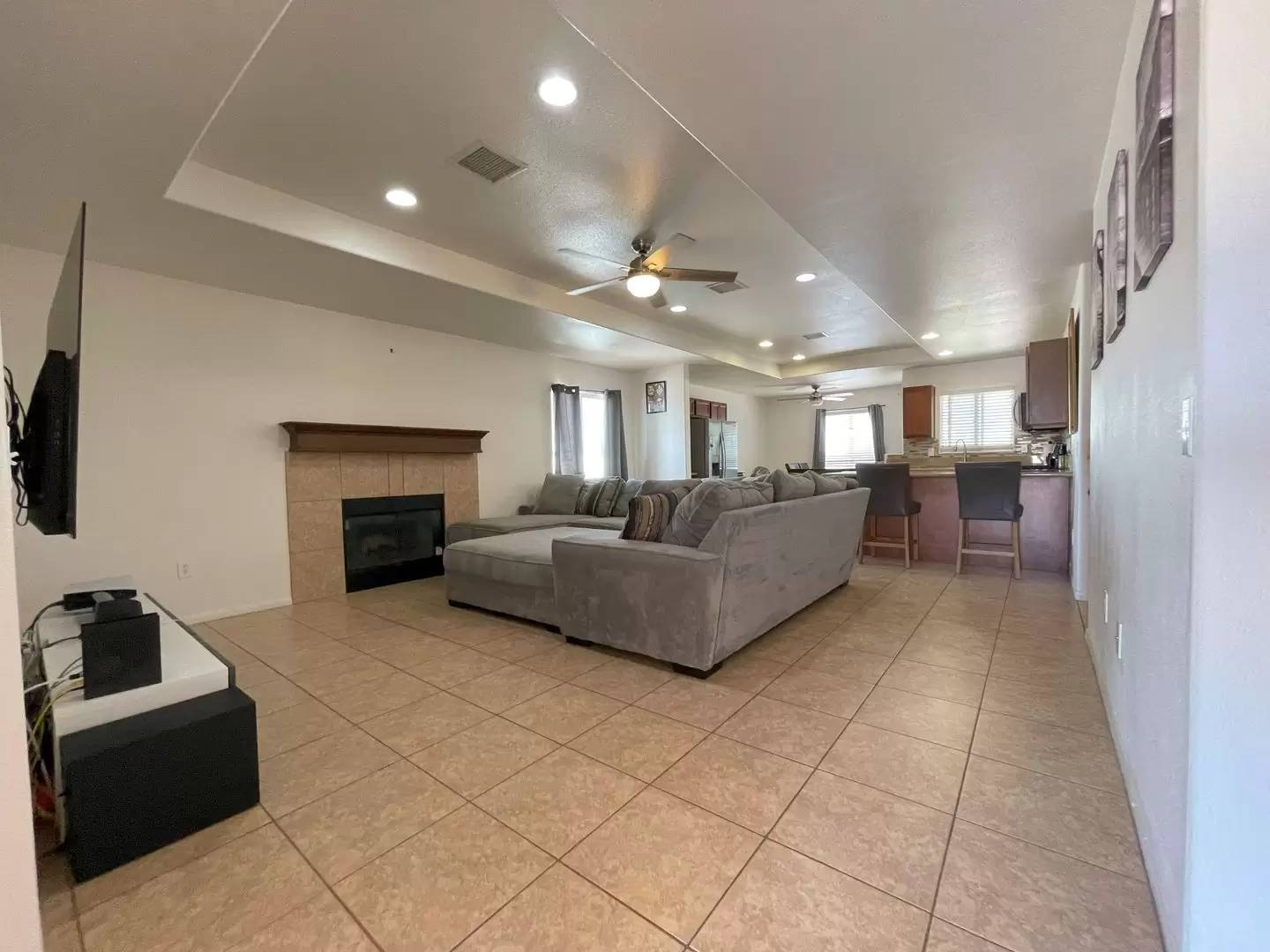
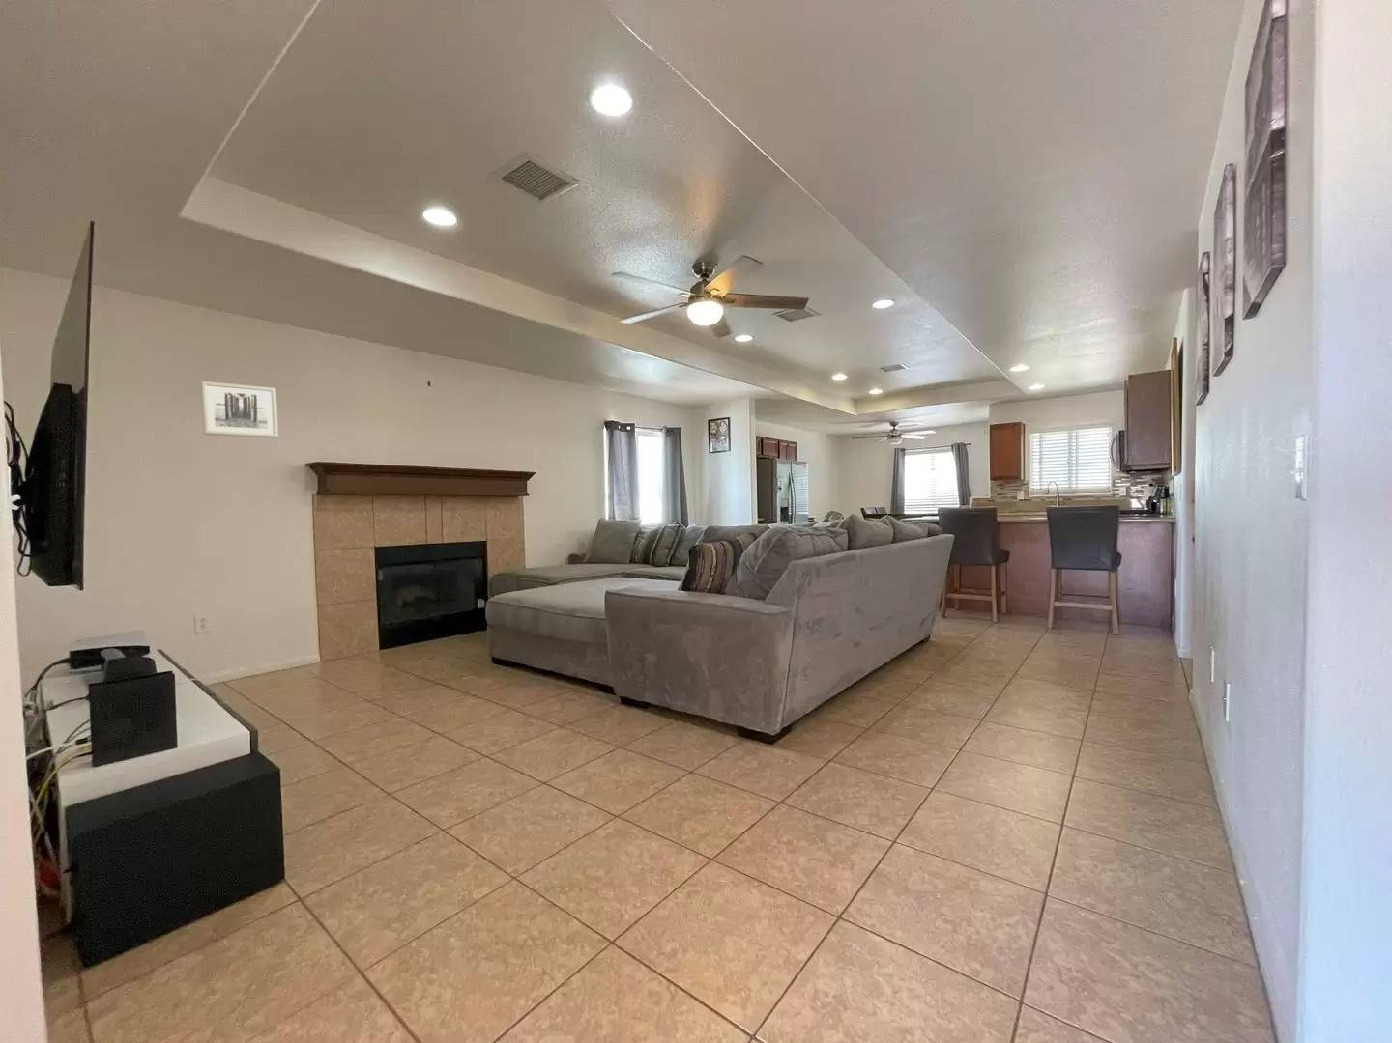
+ wall art [201,380,279,438]
